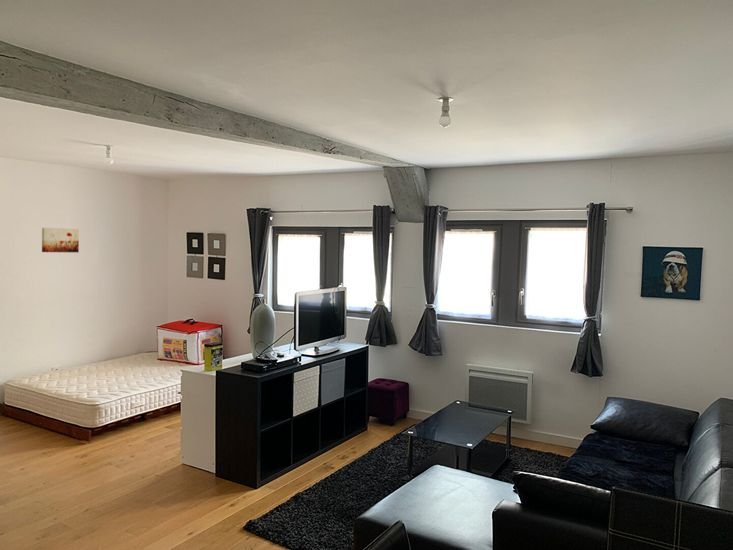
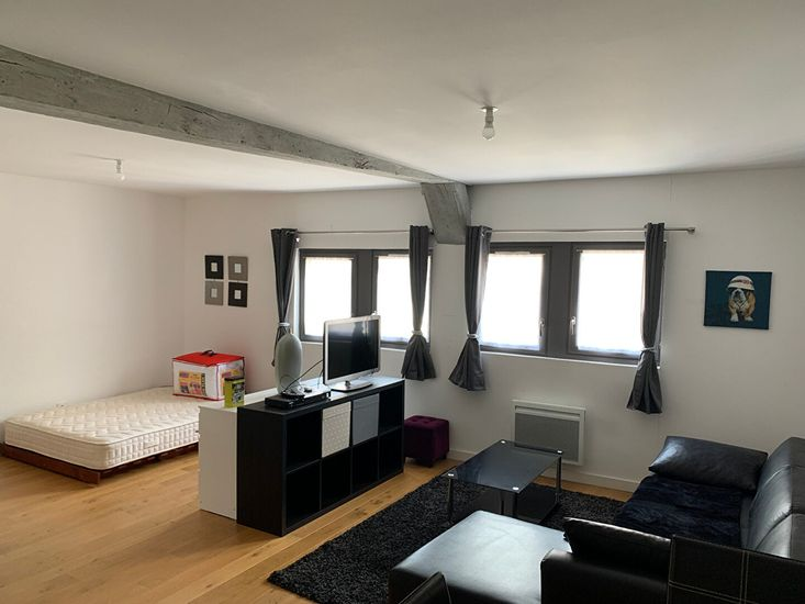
- wall art [41,227,80,253]
